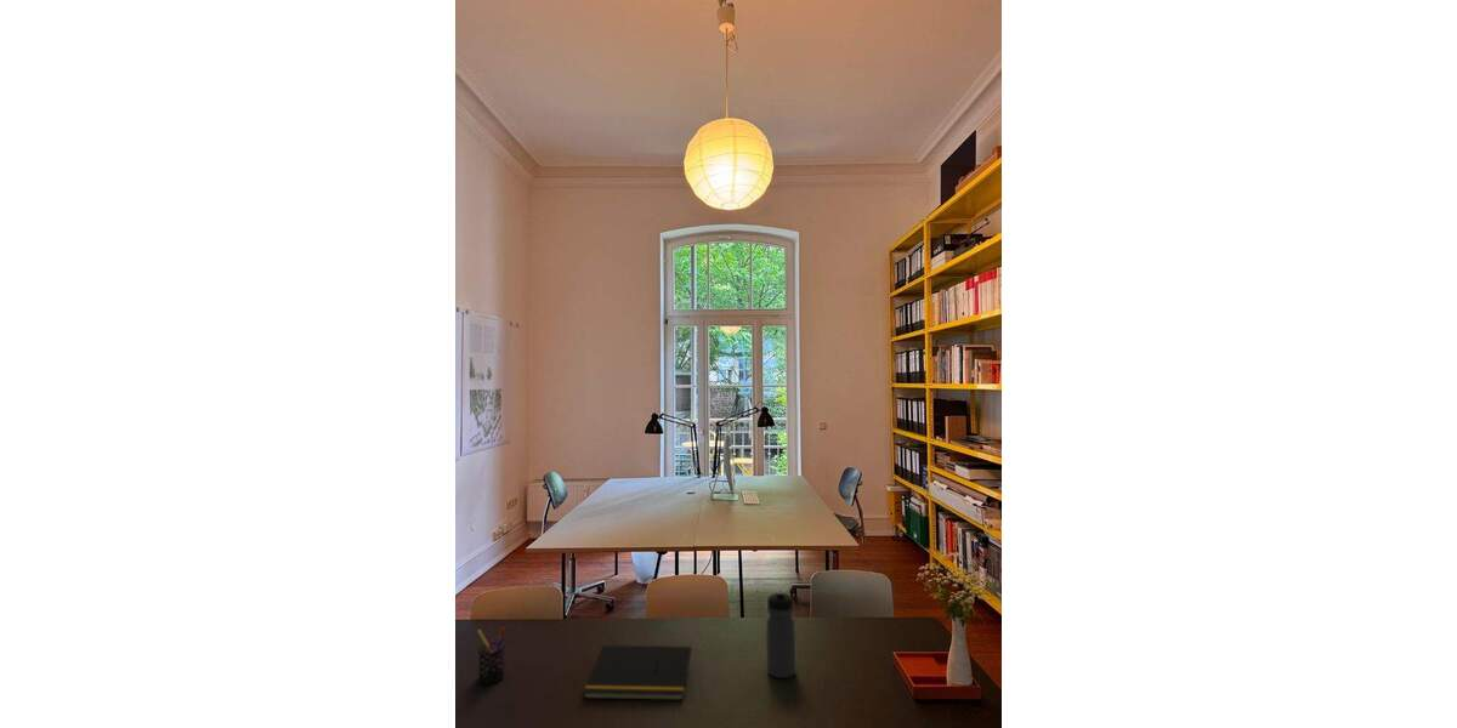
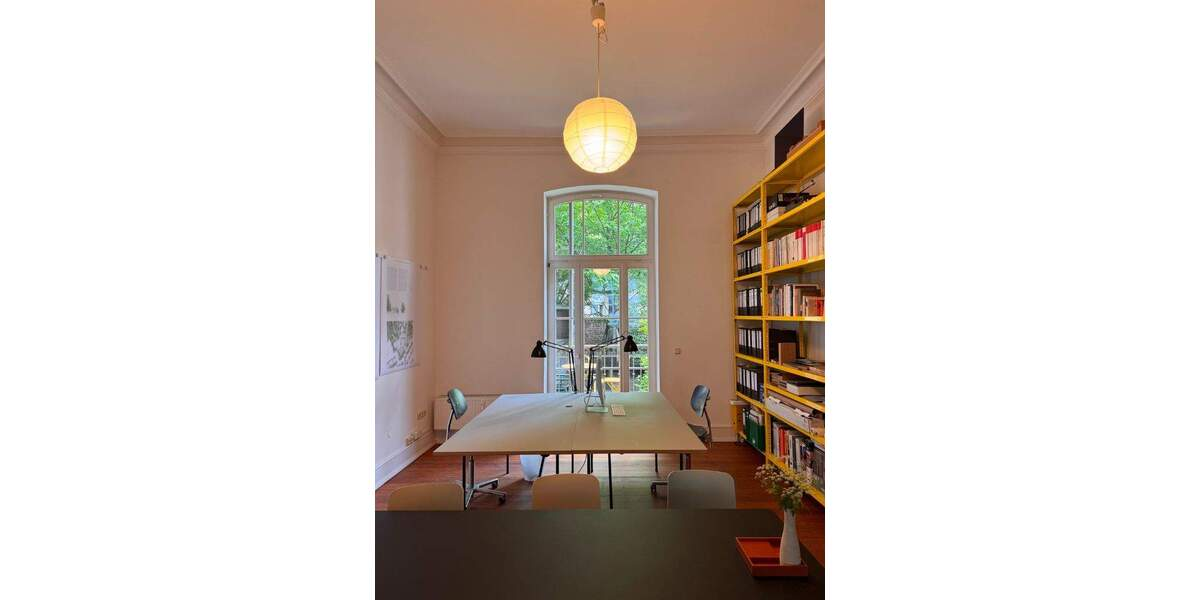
- pen holder [476,626,506,686]
- notepad [583,644,692,701]
- water bottle [765,588,796,679]
